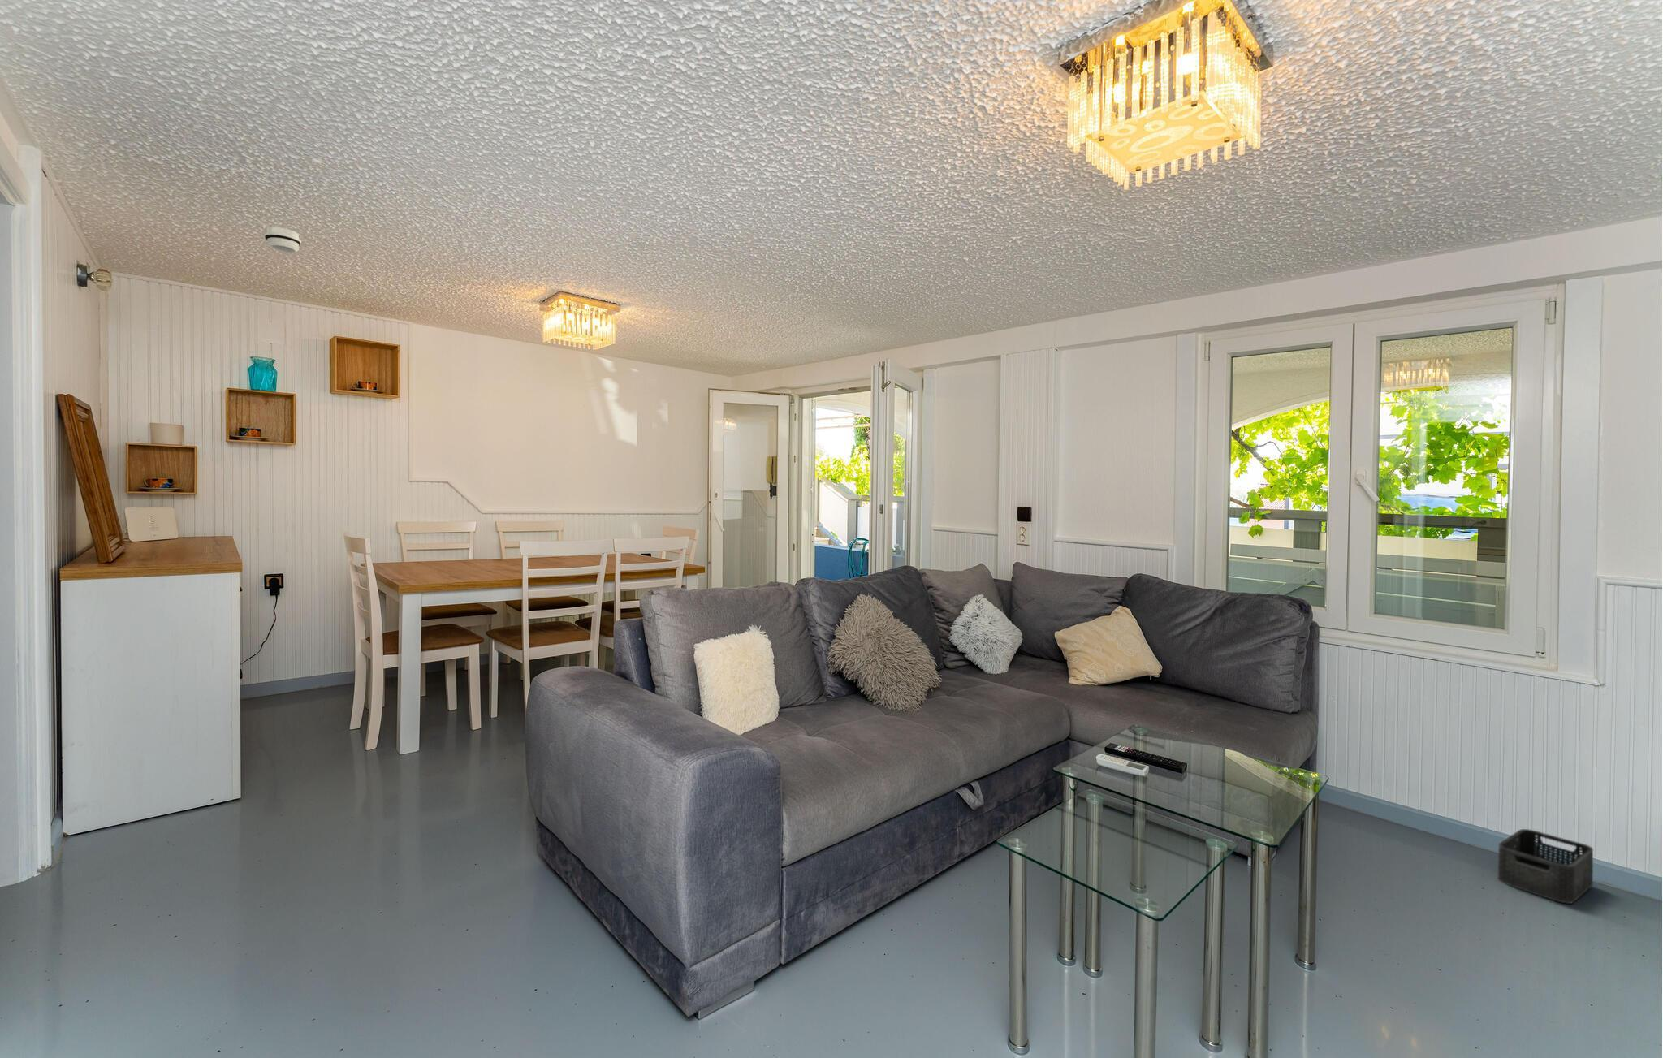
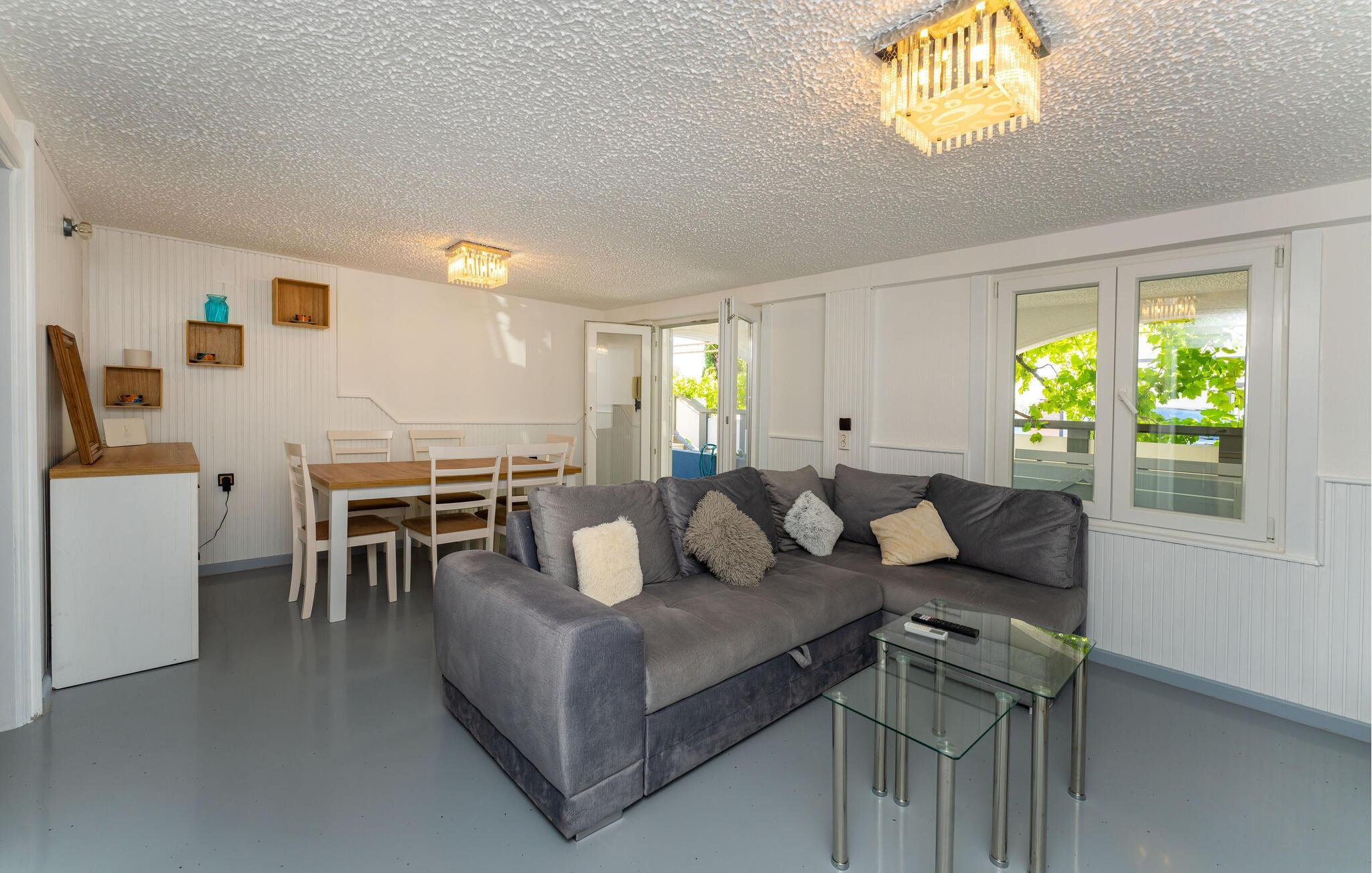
- smoke detector [264,225,302,253]
- storage bin [1497,828,1594,904]
